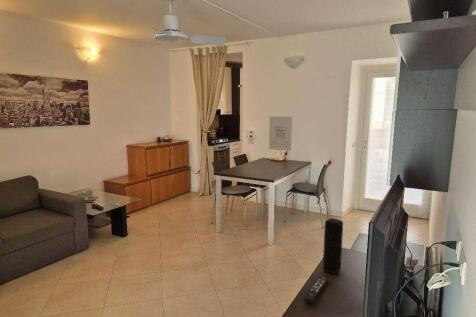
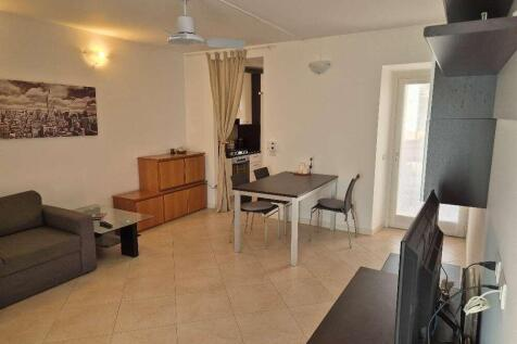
- remote control [303,275,329,305]
- wall art [268,115,293,152]
- speaker [322,217,344,275]
